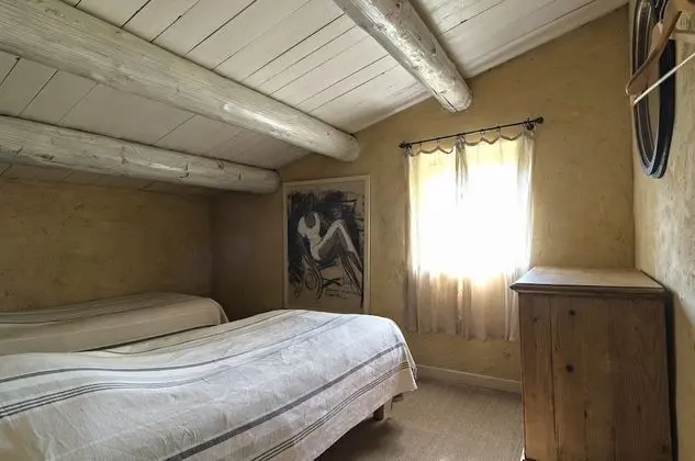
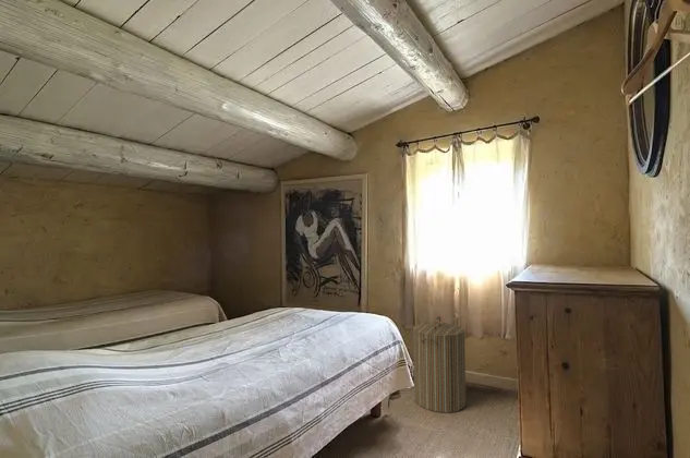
+ laundry hamper [412,315,467,414]
